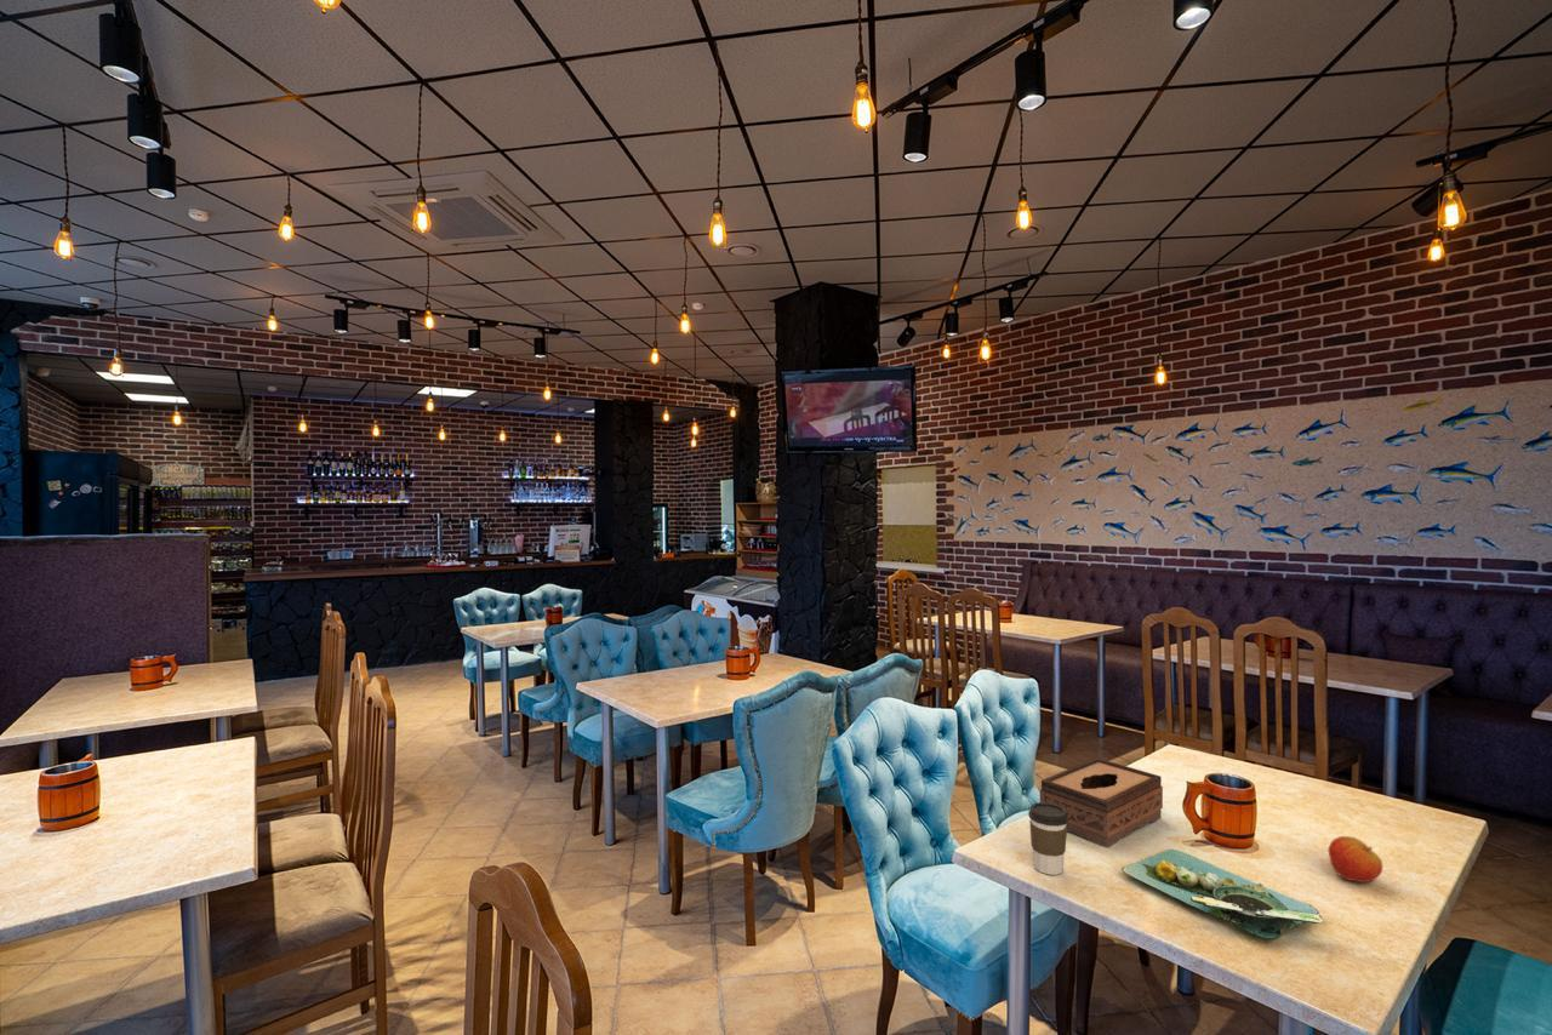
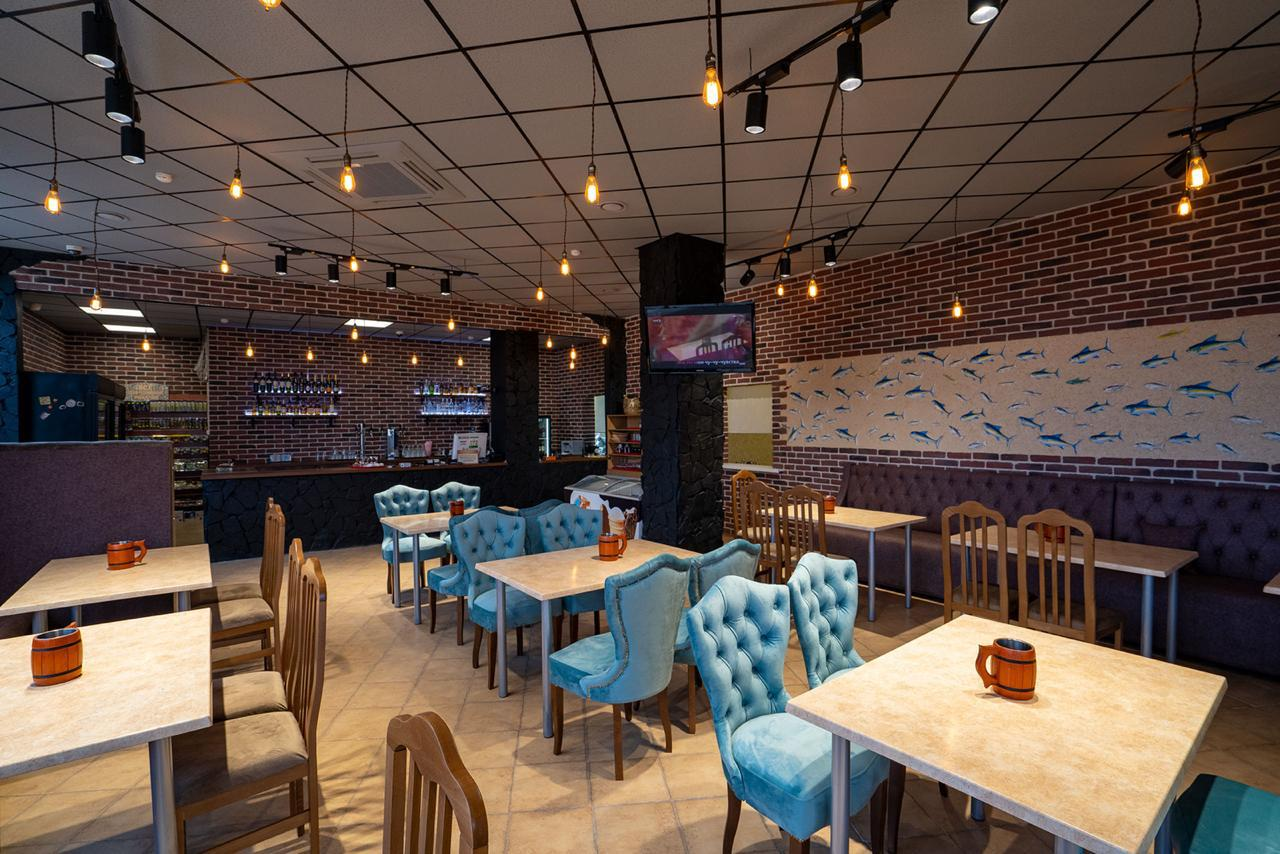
- tissue box [1039,756,1164,850]
- coffee cup [1027,801,1068,876]
- apple [1328,835,1383,884]
- platter [1120,848,1324,942]
